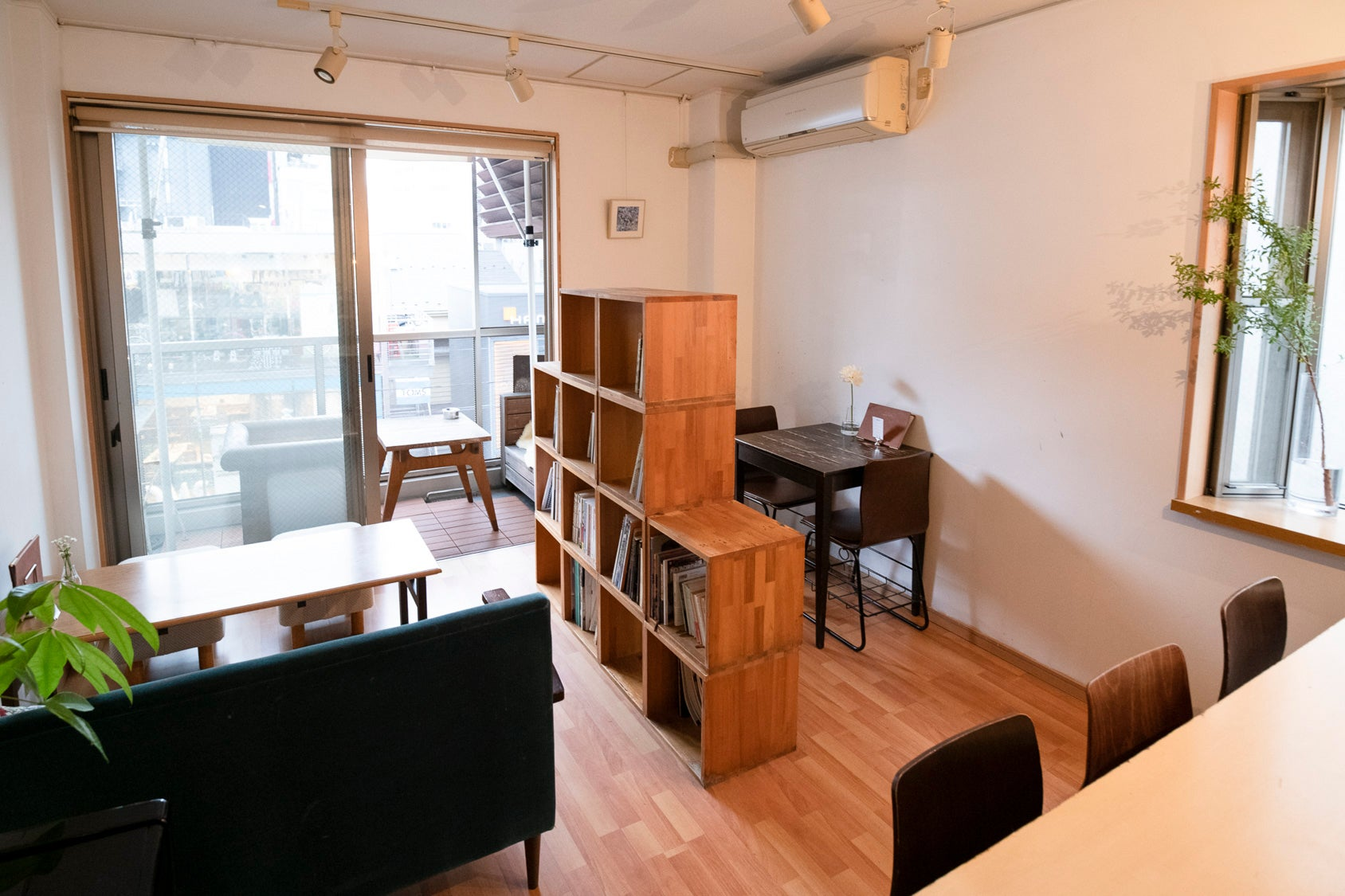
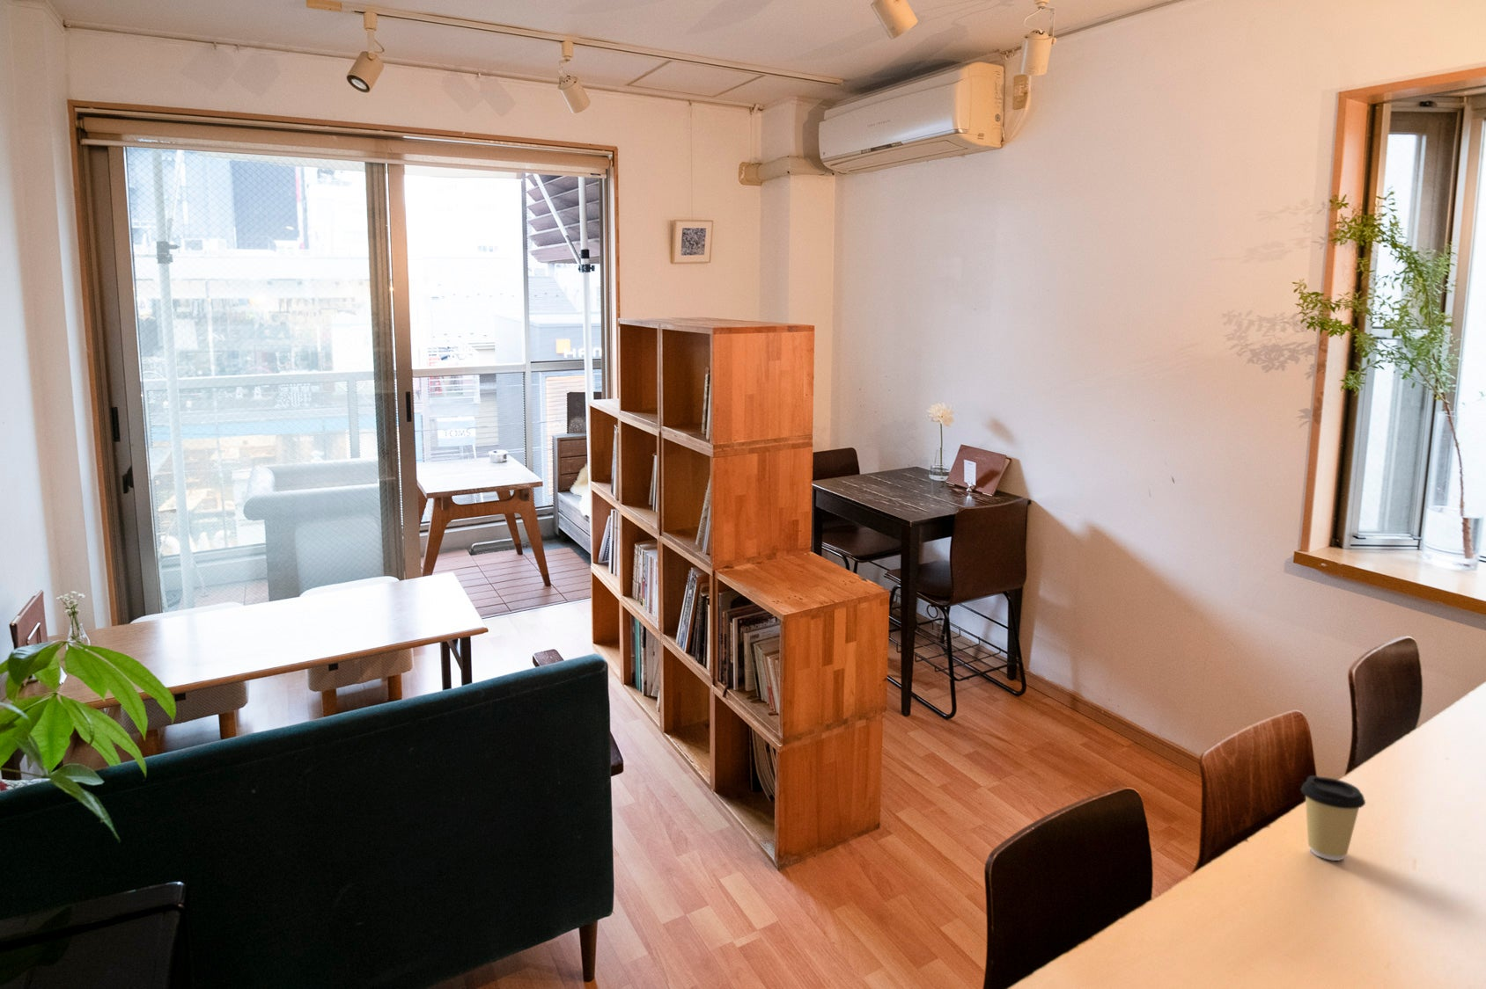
+ coffee cup [1300,775,1367,862]
